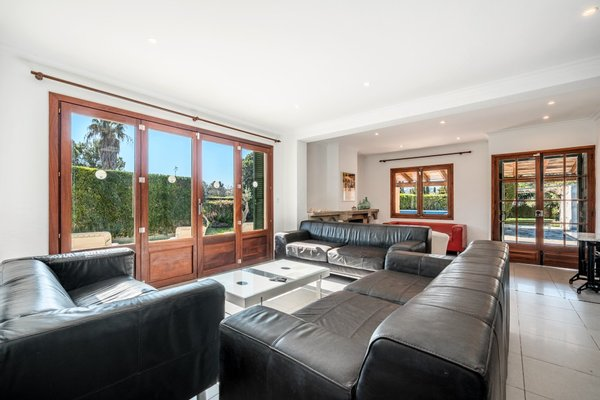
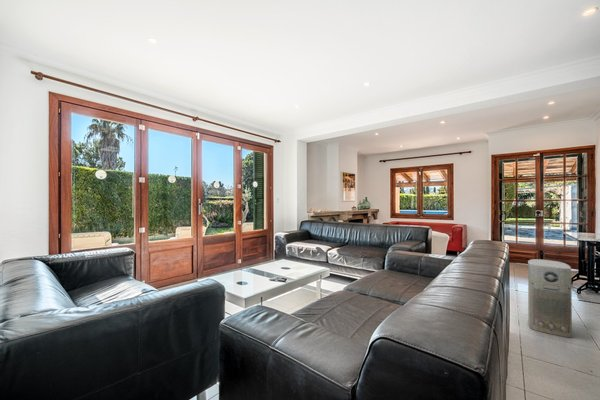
+ air purifier [527,258,573,339]
